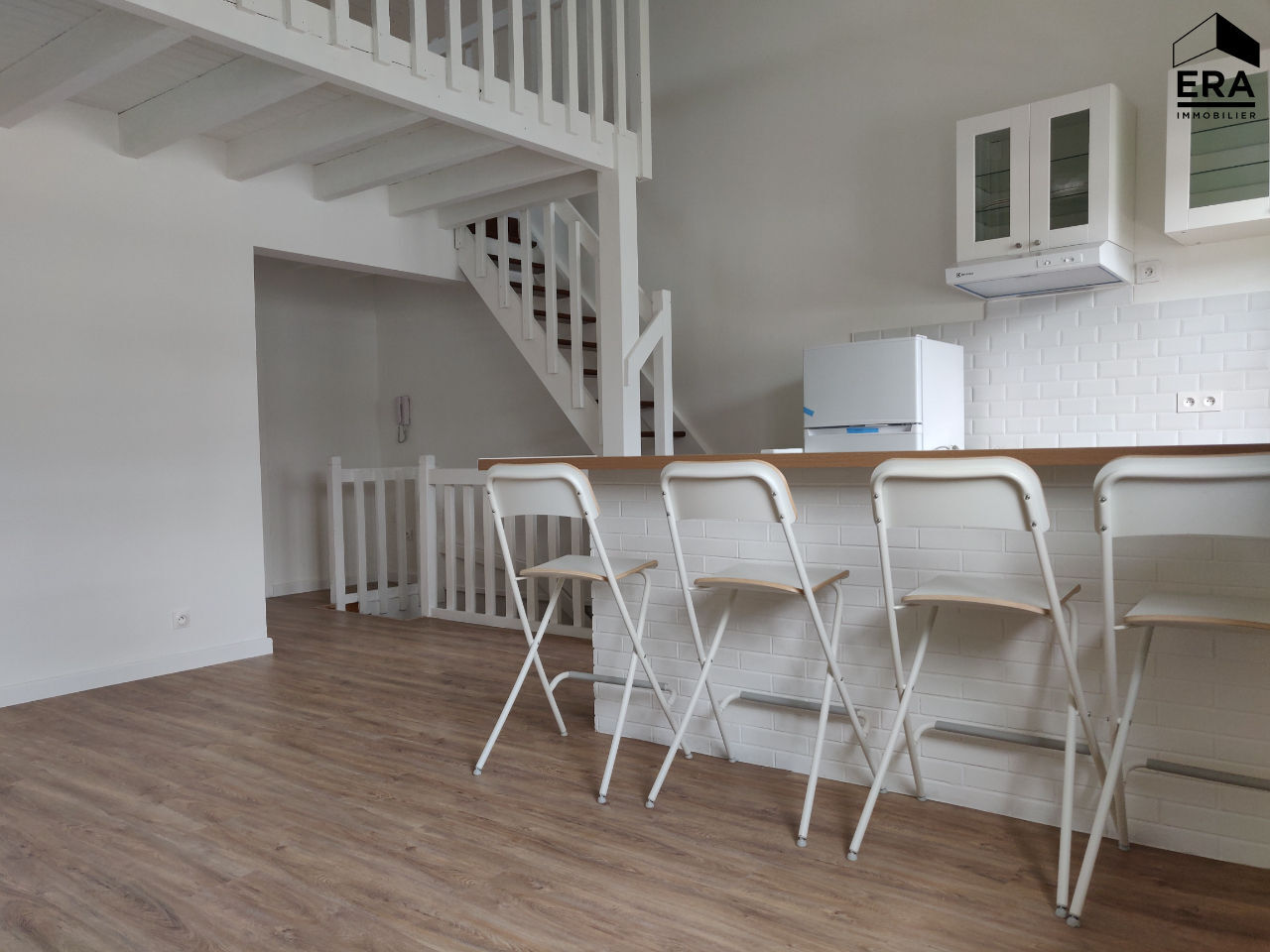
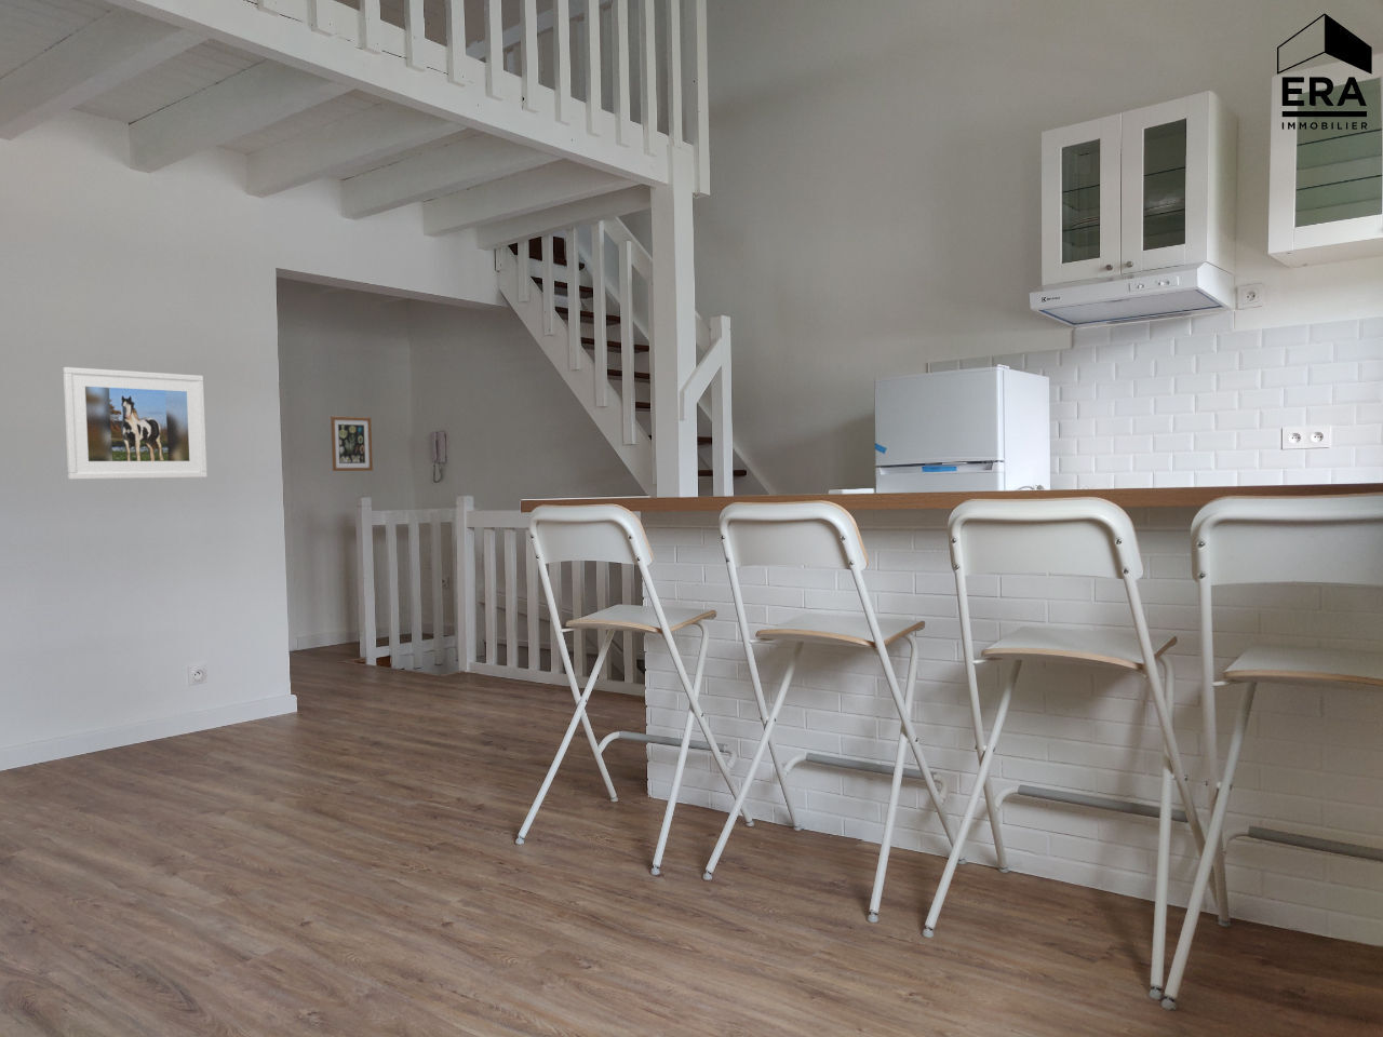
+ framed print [63,366,208,480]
+ wall art [330,416,374,472]
